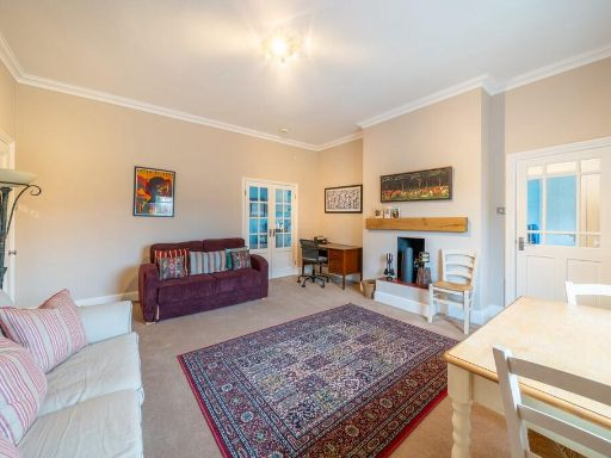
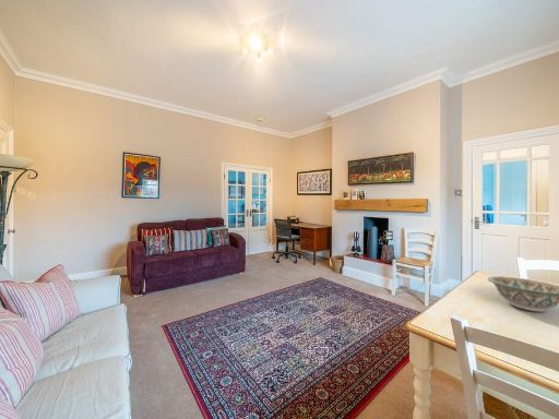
+ decorative bowl [487,275,559,313]
